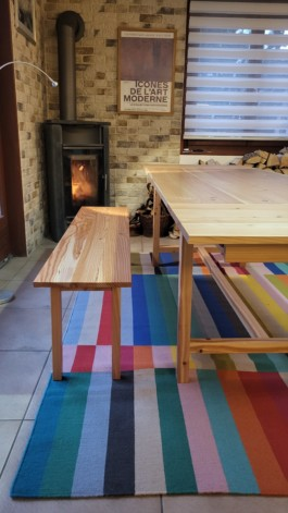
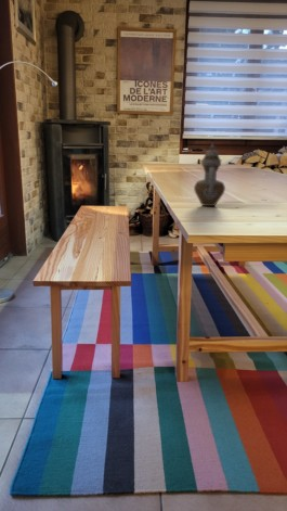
+ teapot [193,142,226,207]
